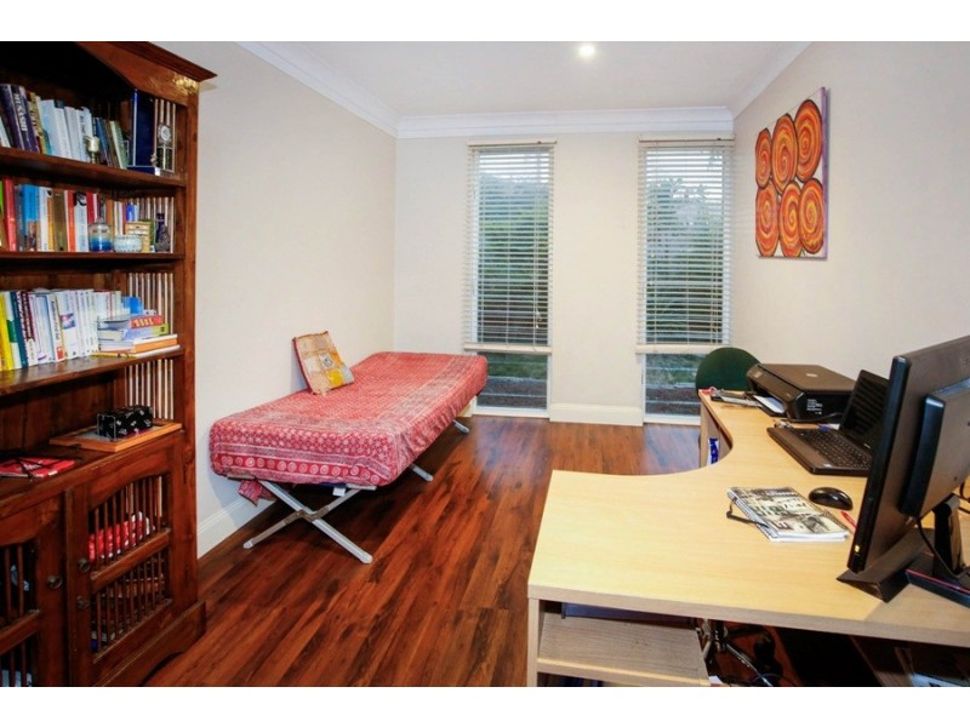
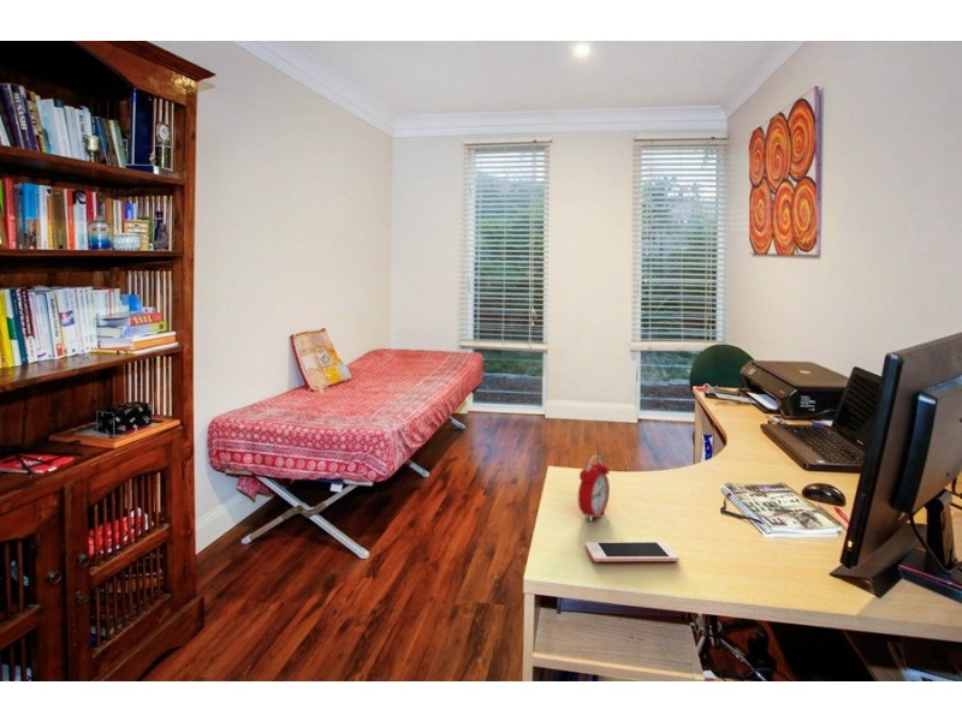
+ alarm clock [577,454,611,523]
+ cell phone [584,541,681,562]
